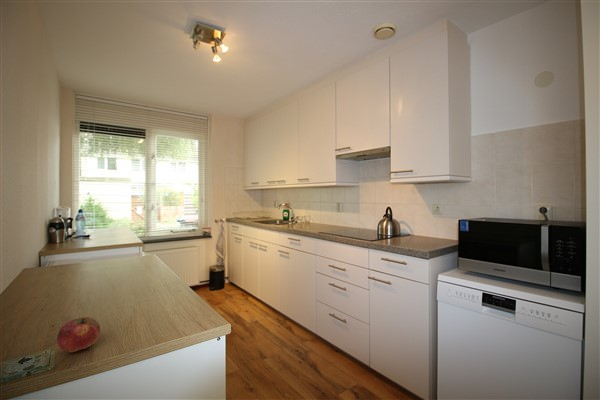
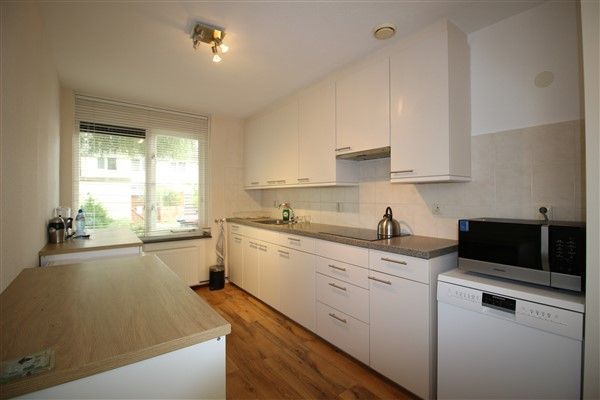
- fruit [56,316,101,353]
